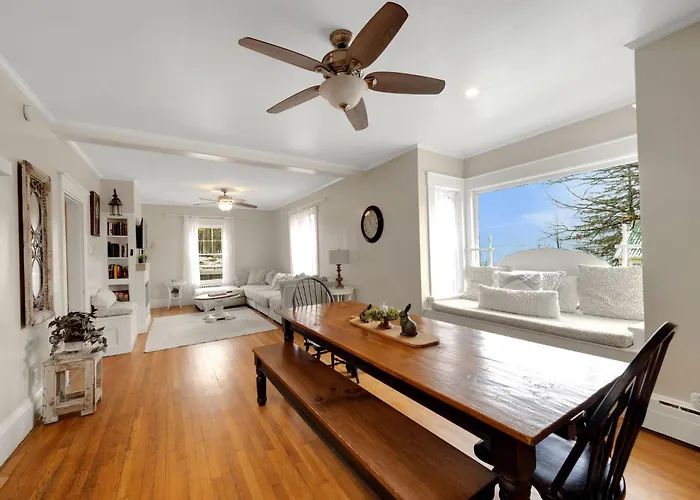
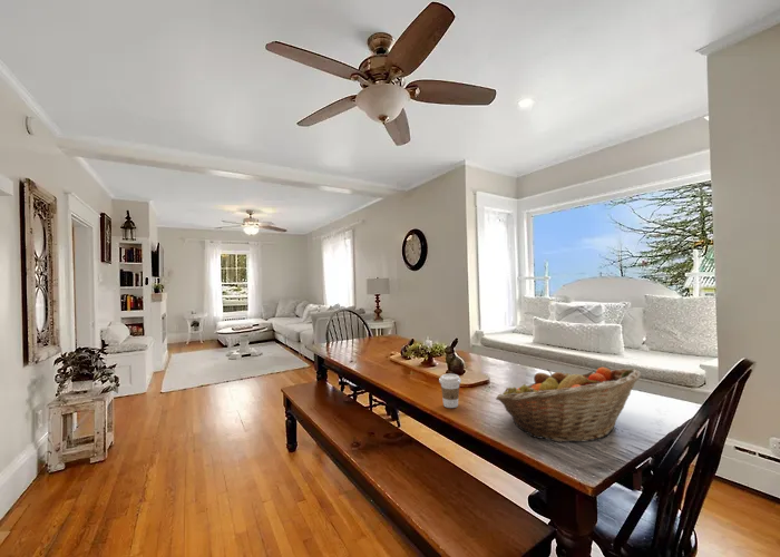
+ fruit basket [495,367,642,443]
+ coffee cup [438,373,462,409]
